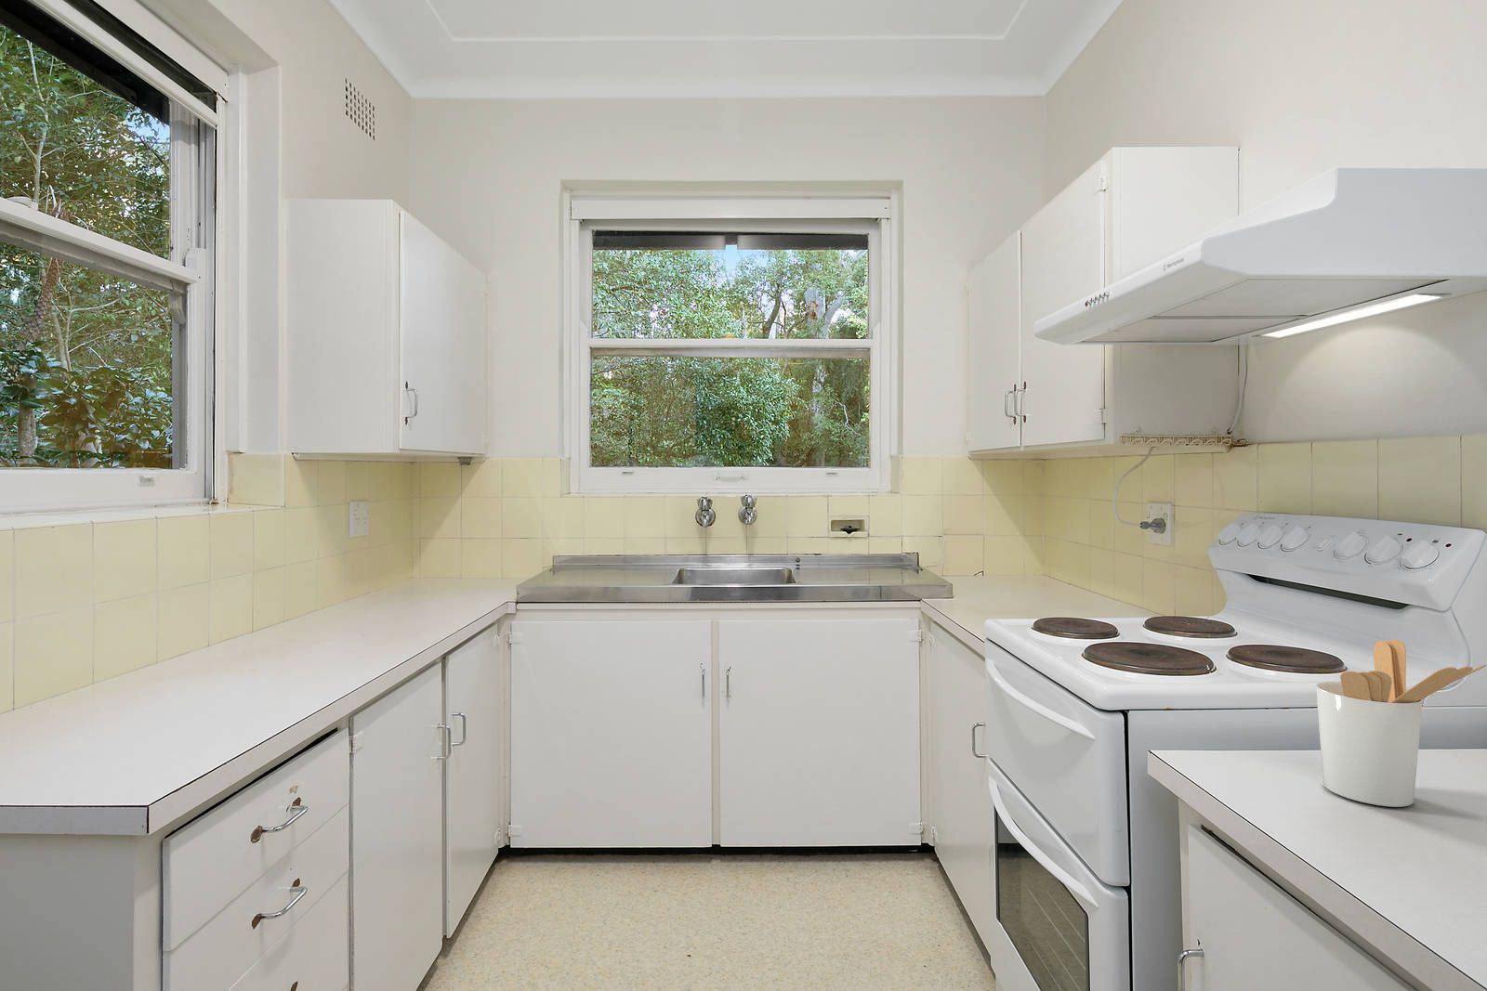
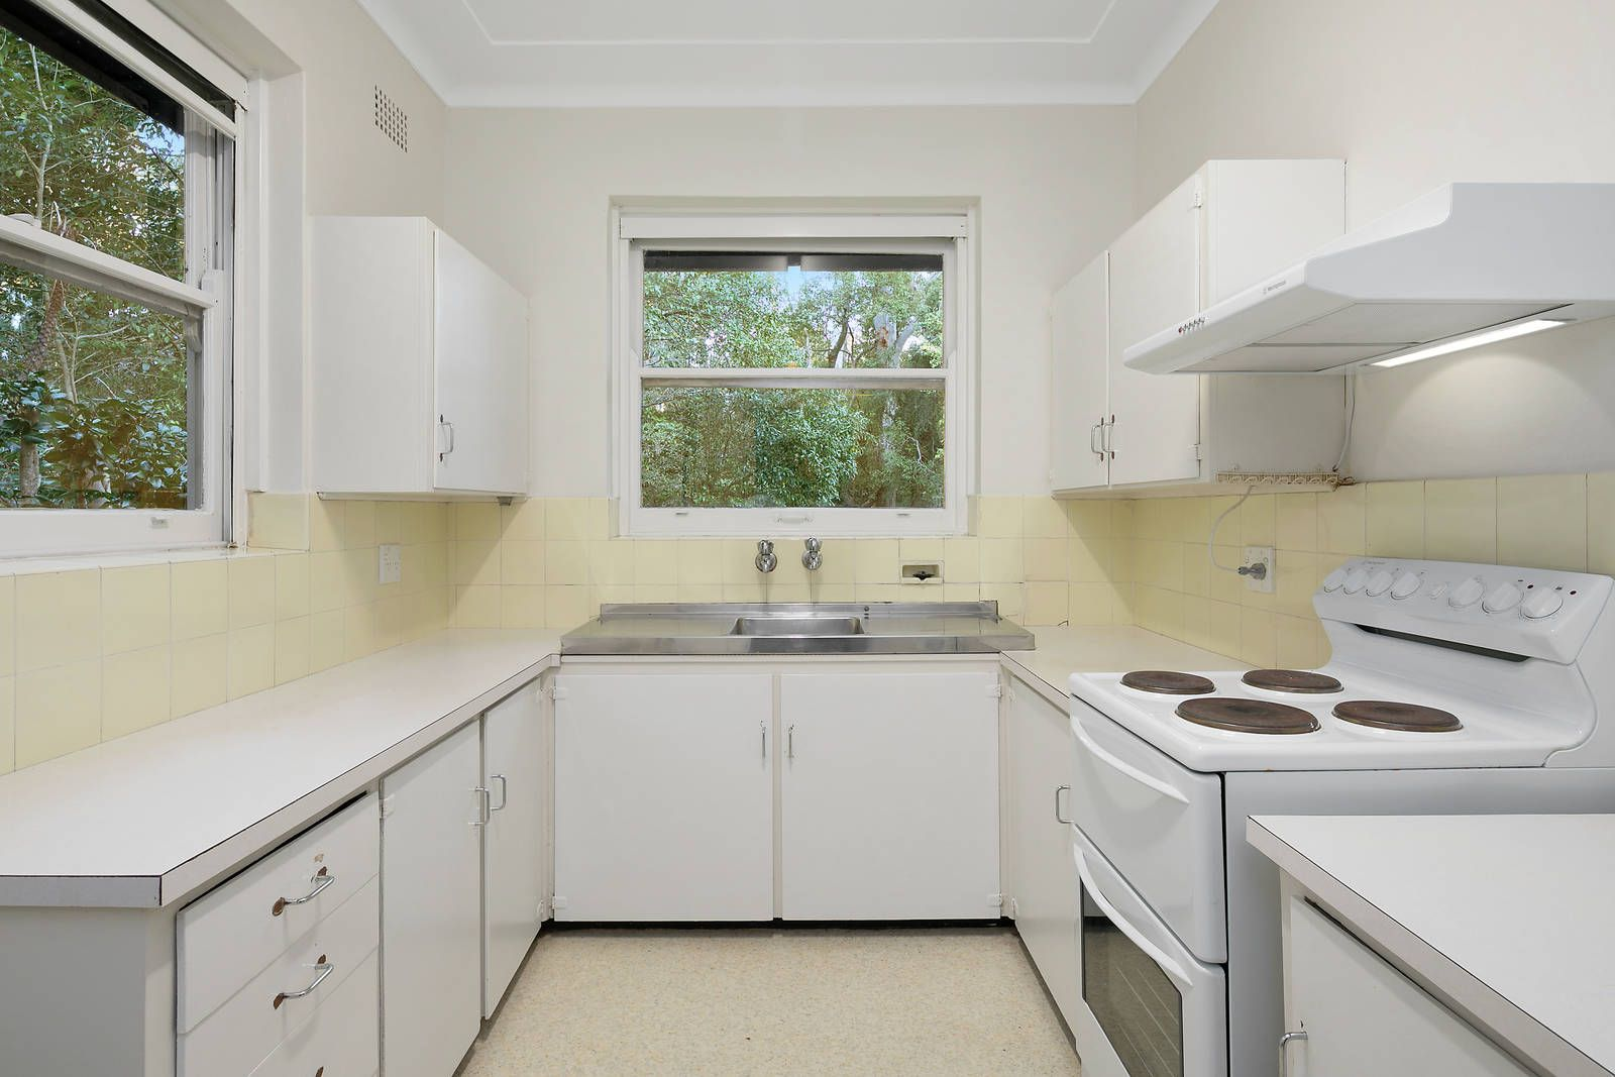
- utensil holder [1316,638,1487,809]
